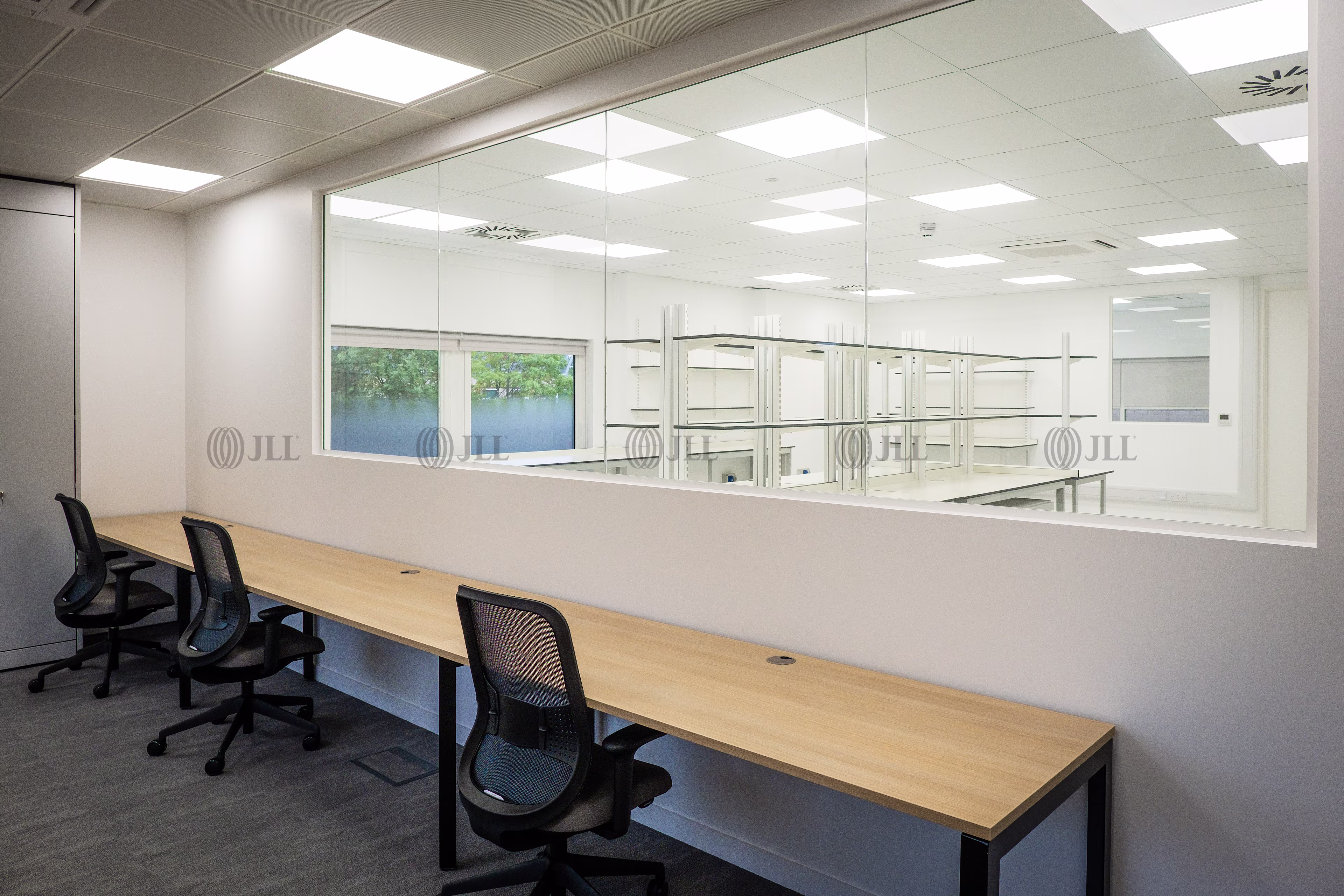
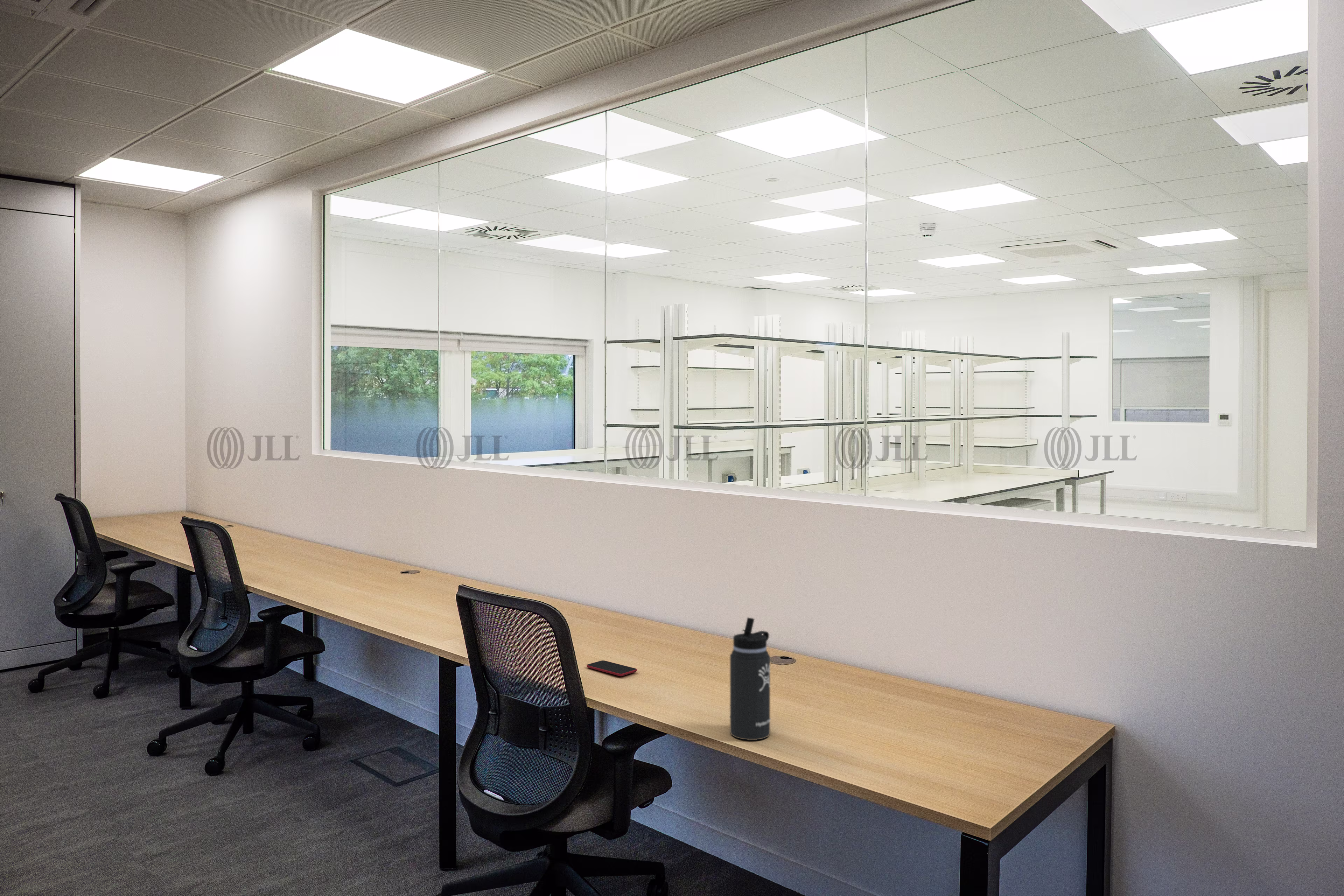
+ smartphone [586,660,637,677]
+ thermos bottle [729,617,771,740]
